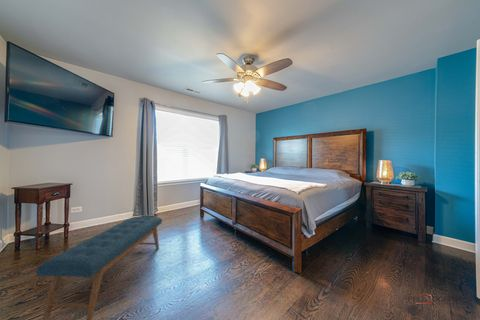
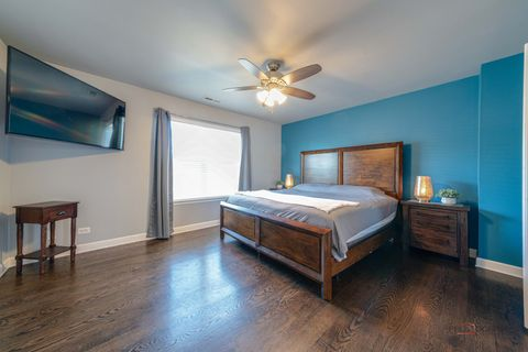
- bench [35,216,163,320]
